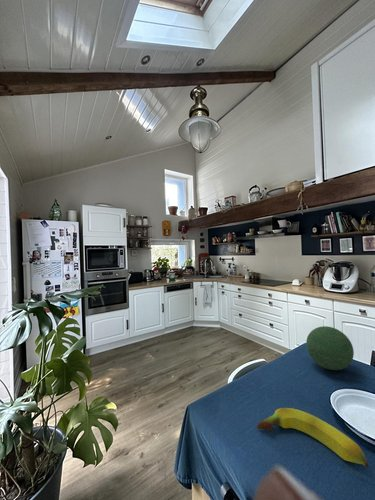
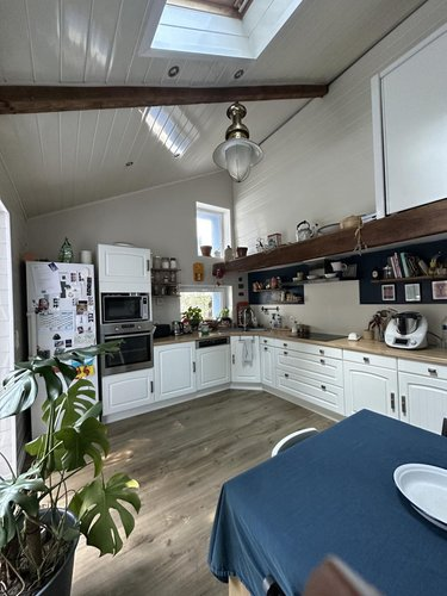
- fruit [256,407,370,468]
- decorative orb [305,325,355,371]
